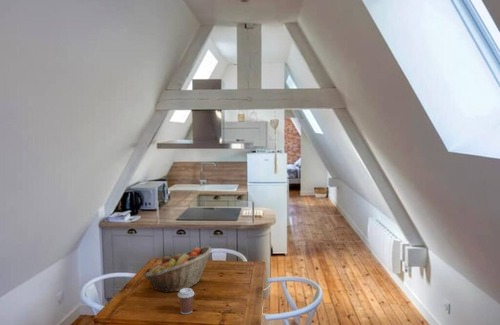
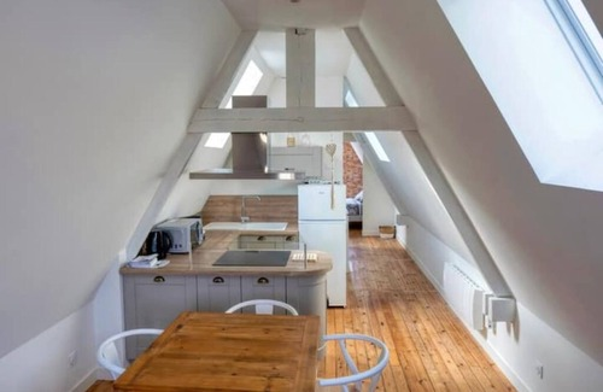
- fruit basket [144,246,213,294]
- coffee cup [177,287,195,315]
